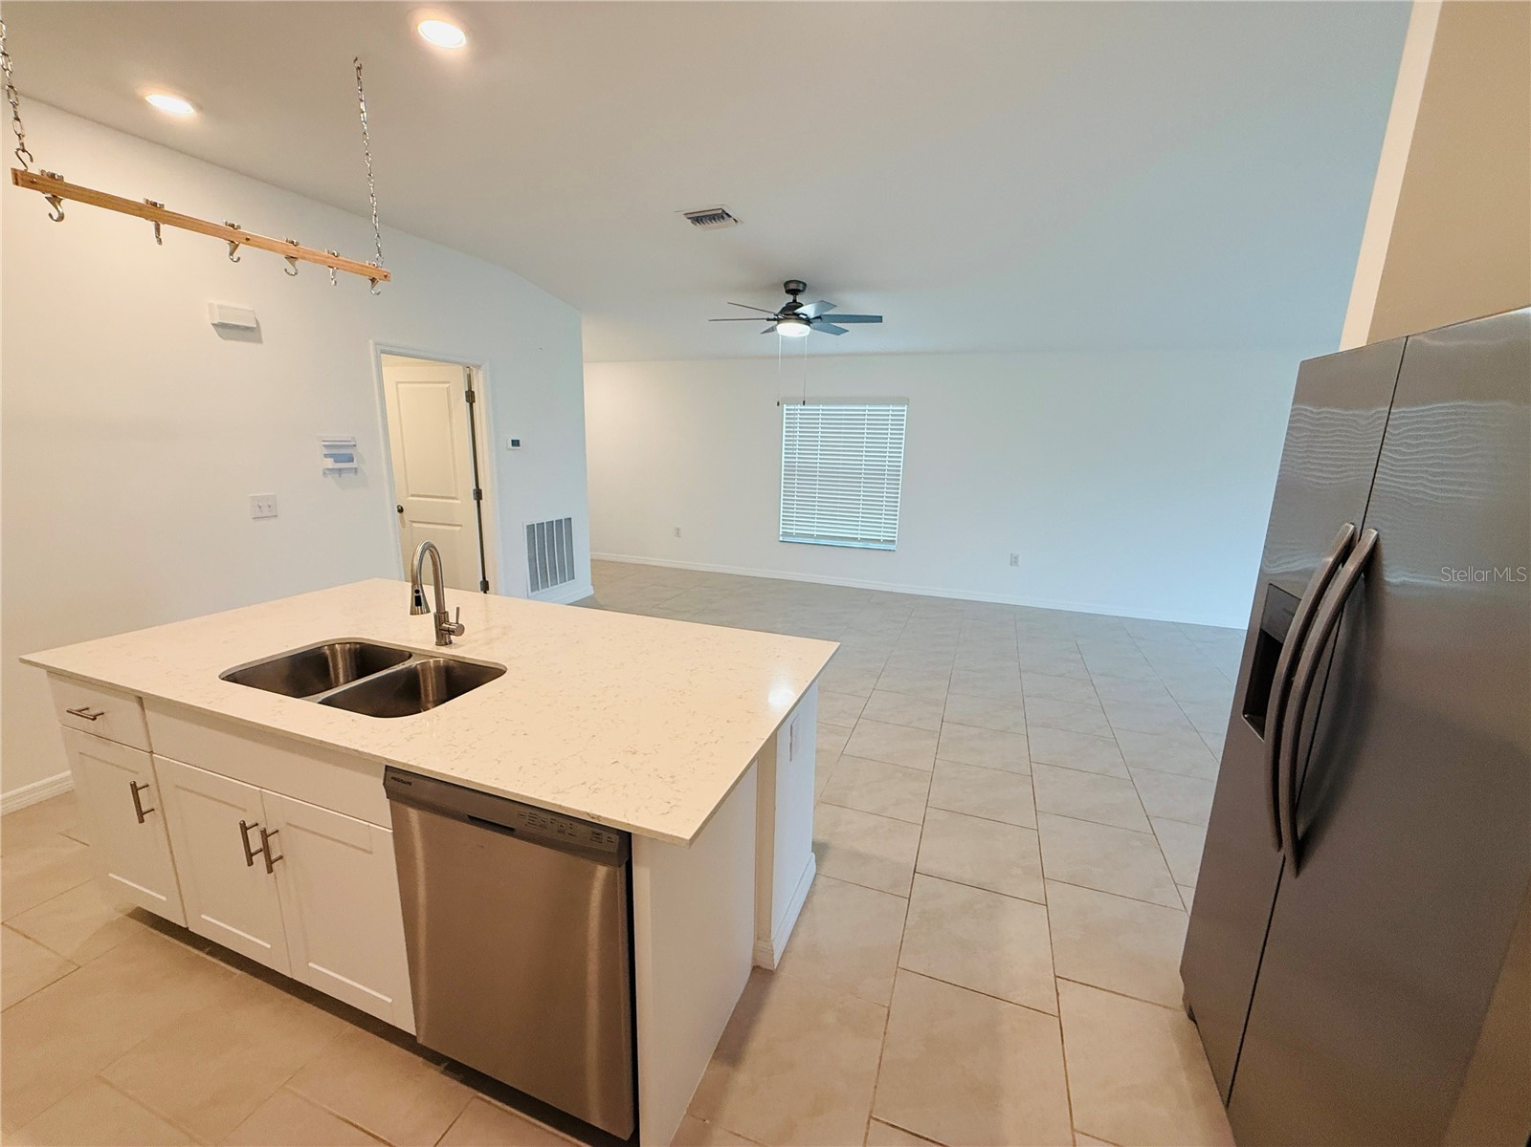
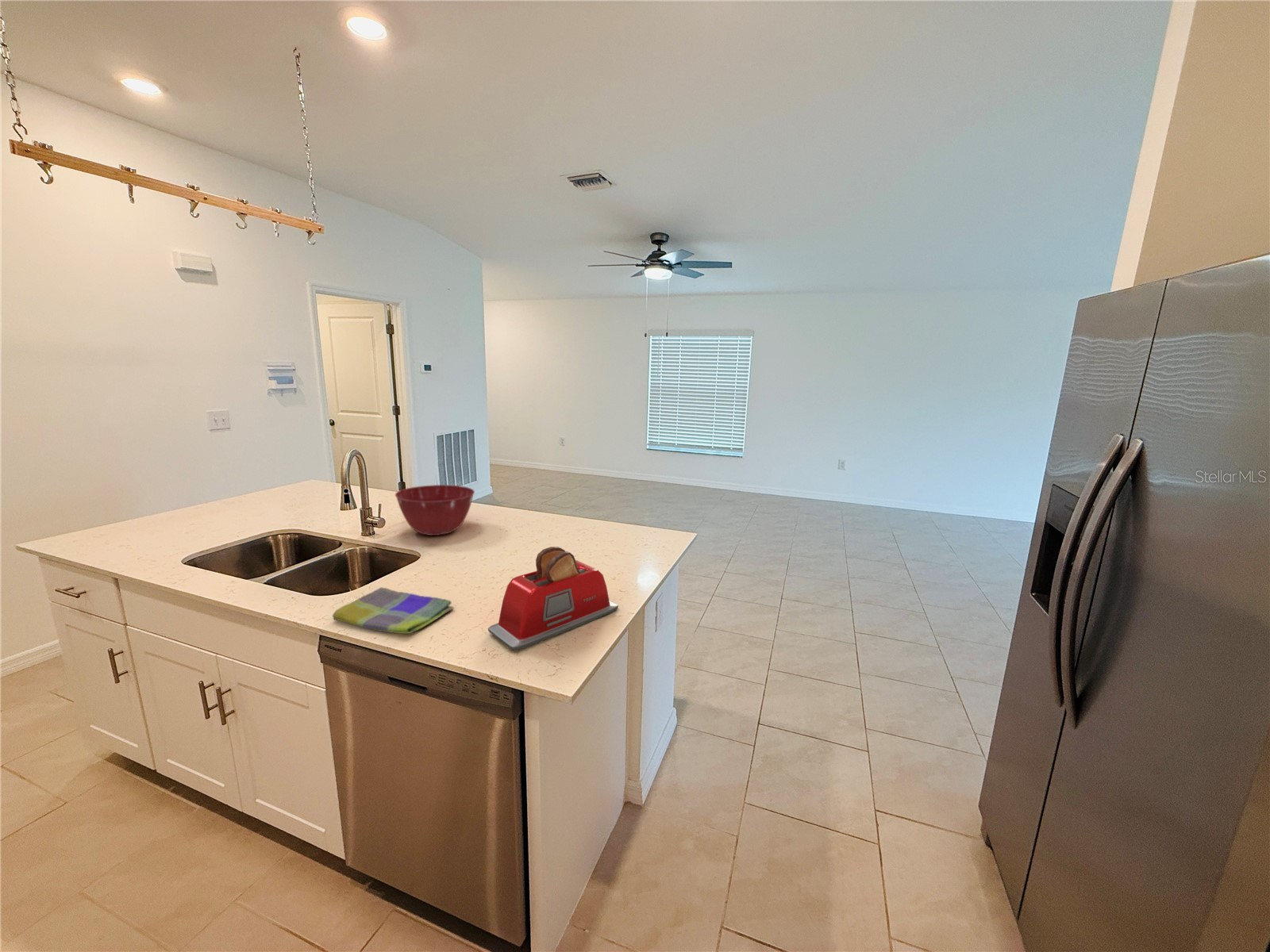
+ toaster [487,546,619,651]
+ mixing bowl [394,484,475,536]
+ dish towel [332,586,455,635]
